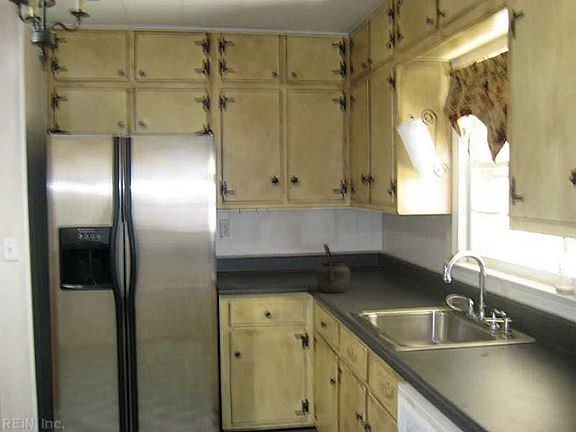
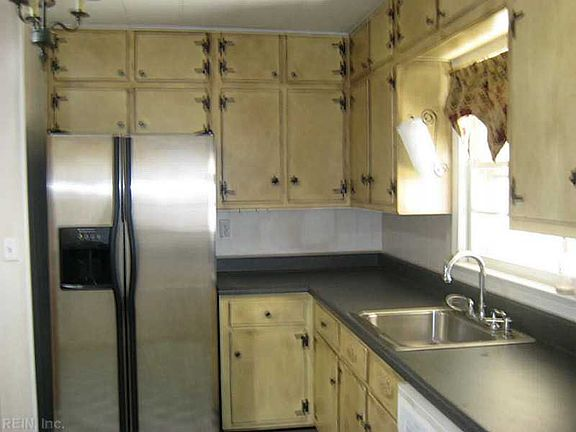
- kettle [315,243,352,294]
